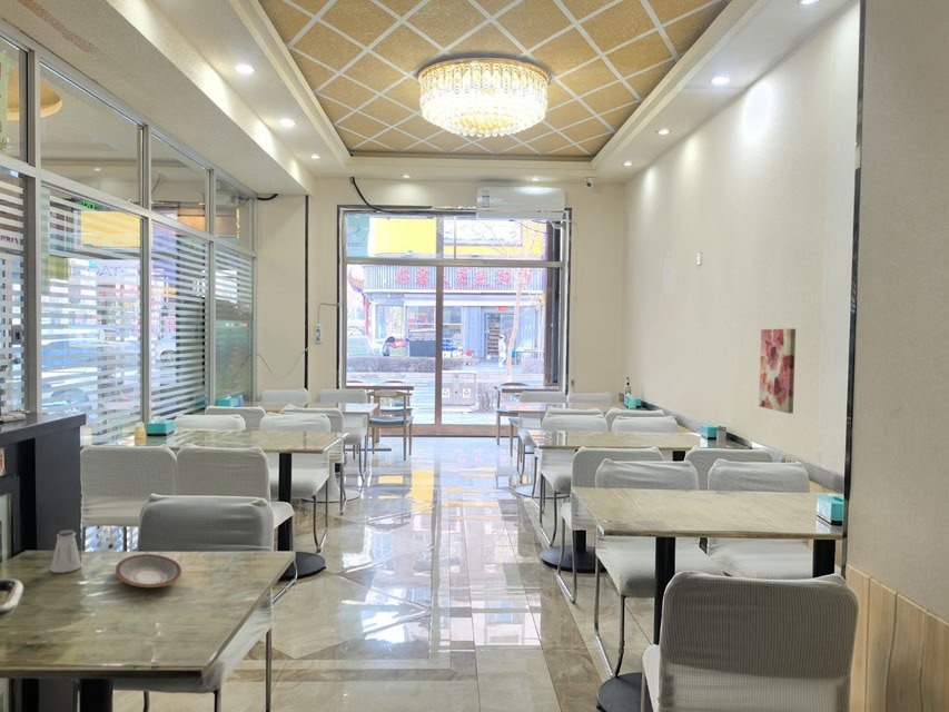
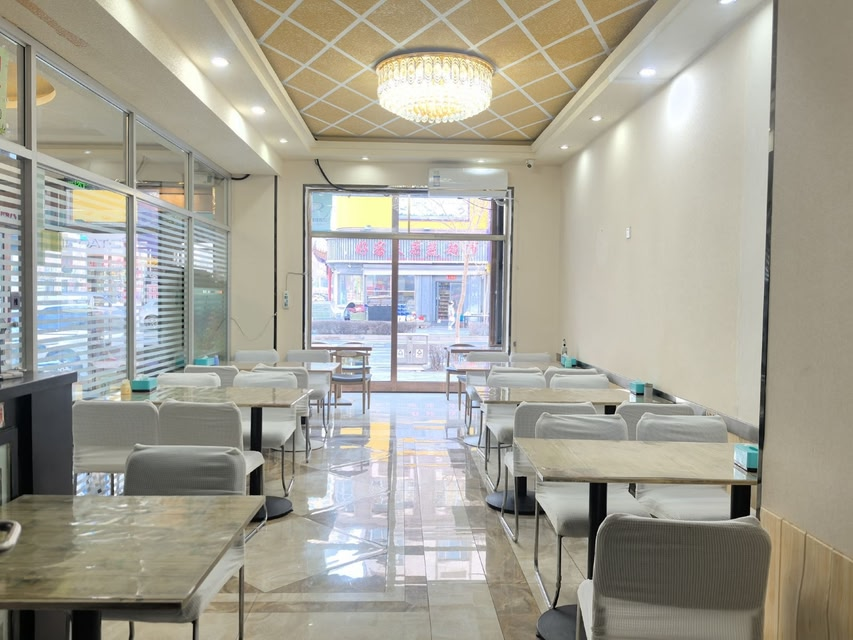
- saltshaker [50,528,82,574]
- wall art [758,328,797,415]
- plate [115,553,182,589]
